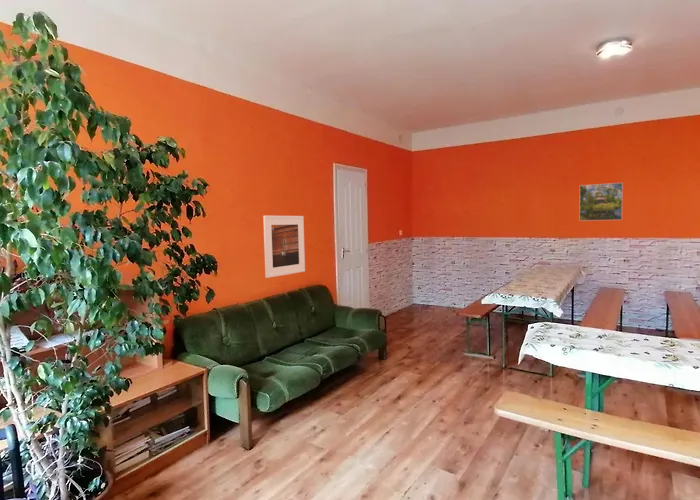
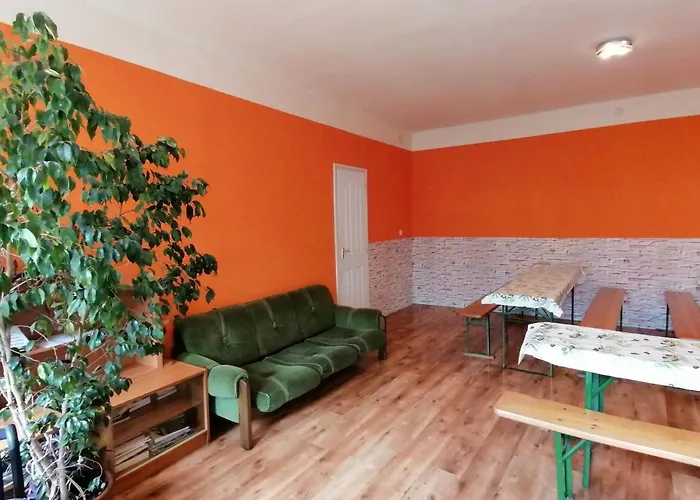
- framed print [578,182,624,222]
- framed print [262,215,306,279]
